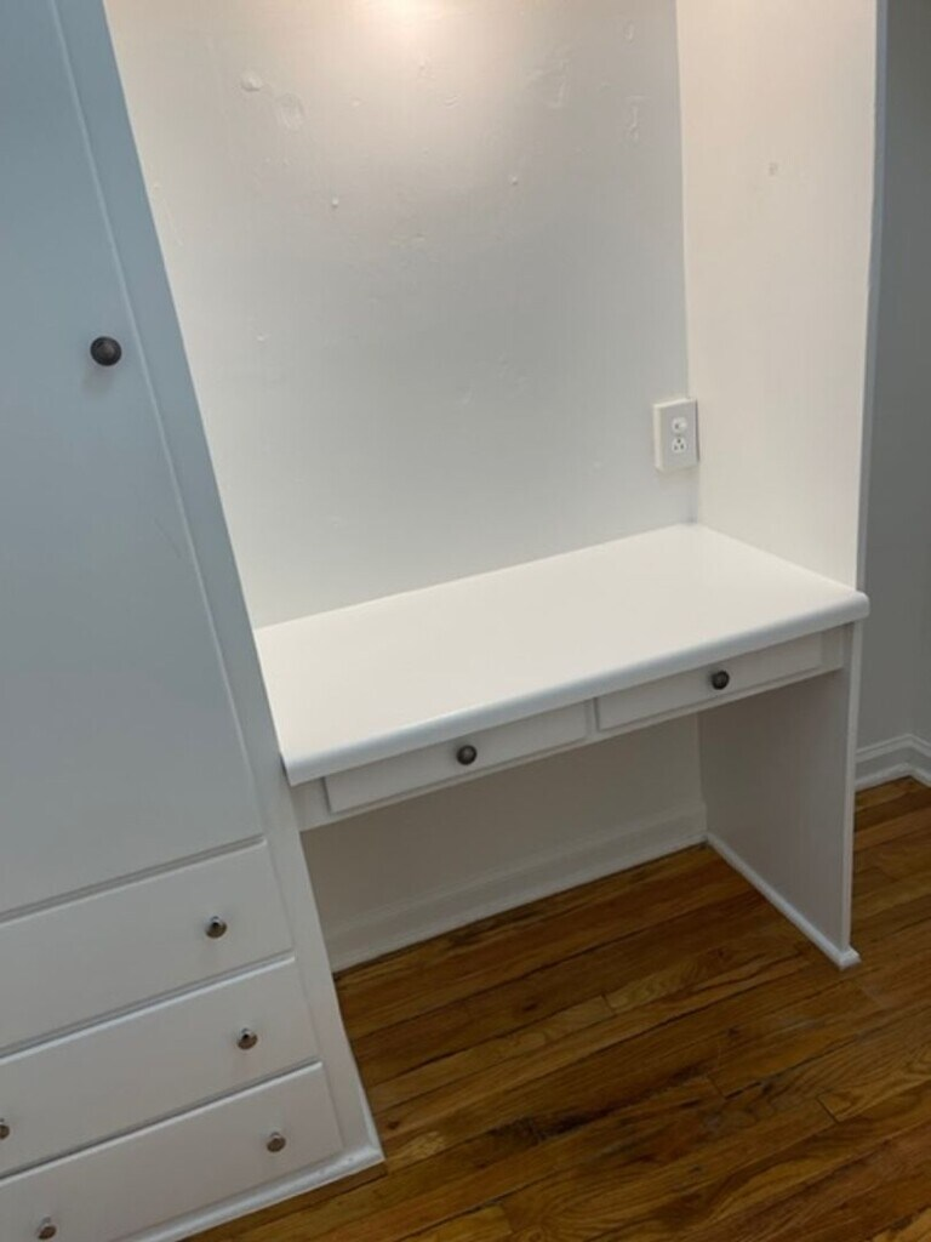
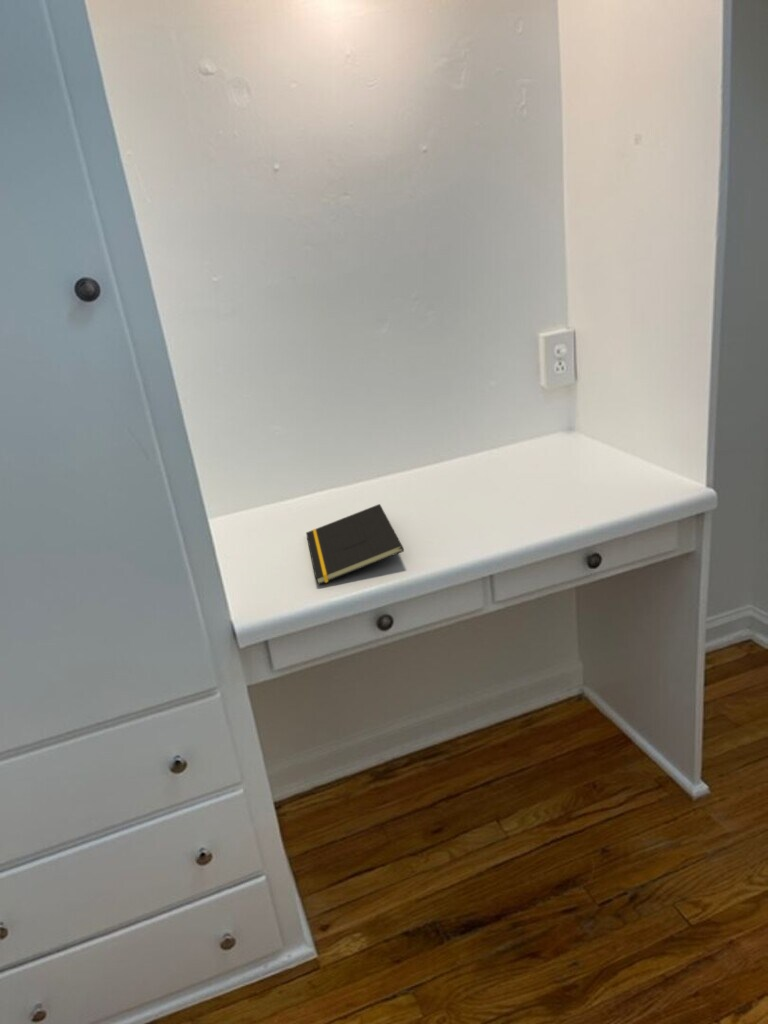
+ notepad [305,503,405,586]
